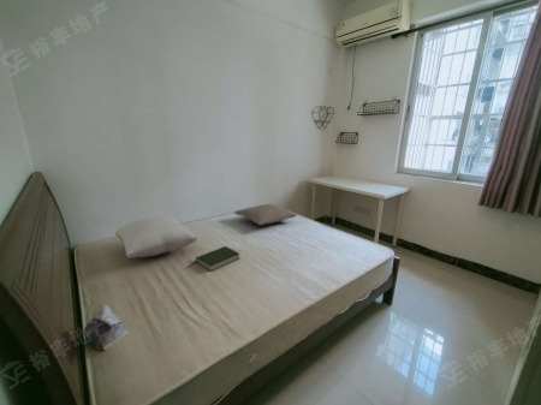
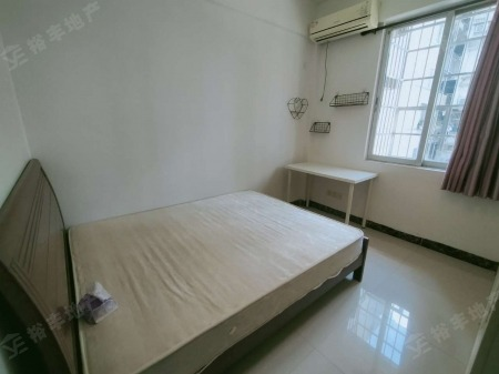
- pillow [114,215,198,258]
- book [195,245,240,272]
- pillow [233,203,298,227]
